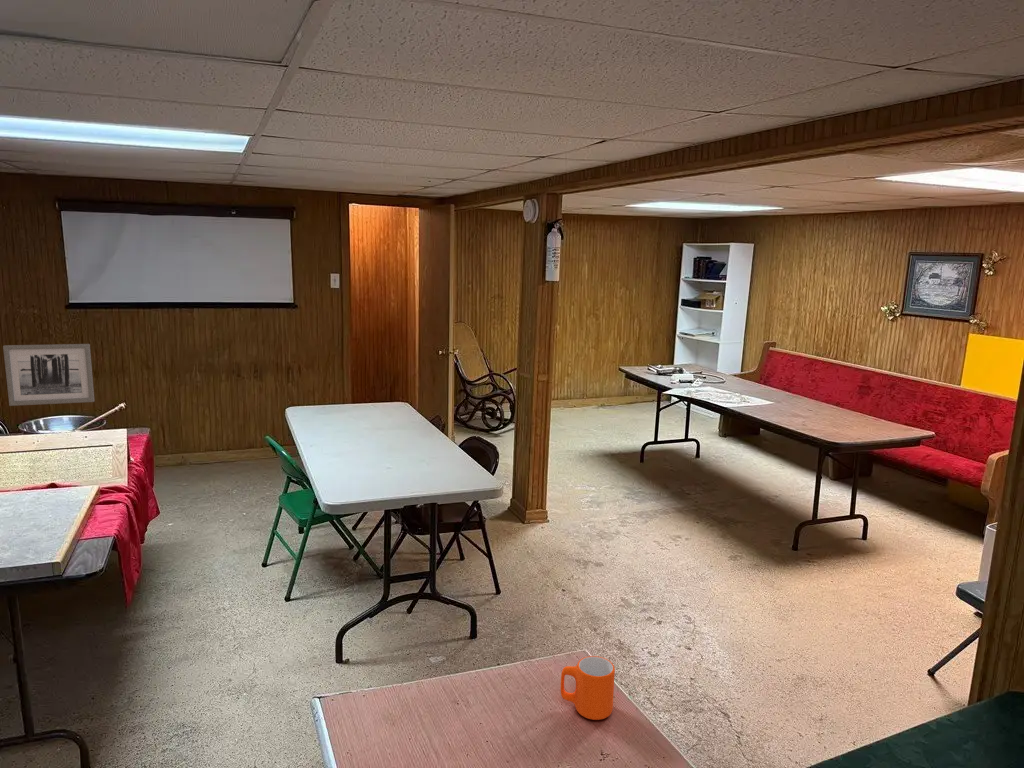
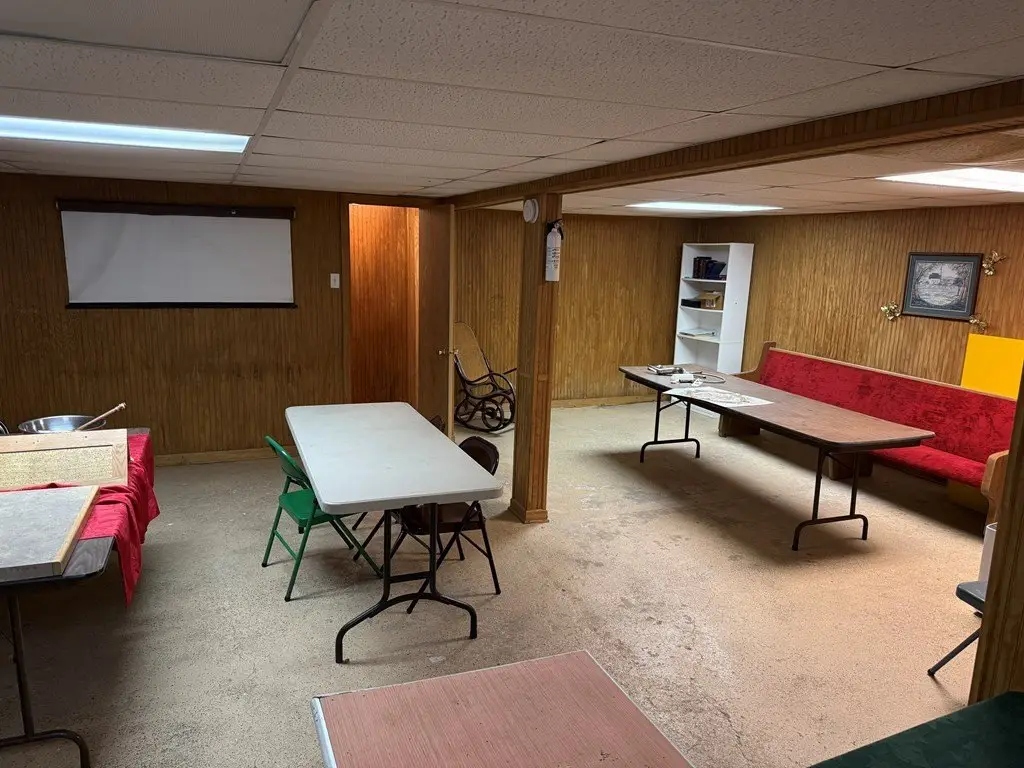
- mug [560,655,616,721]
- wall art [2,343,95,407]
